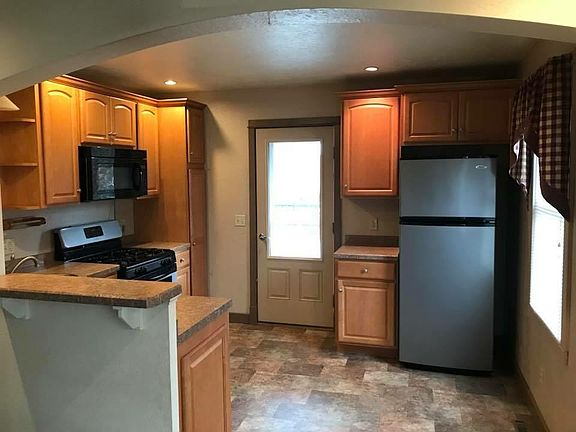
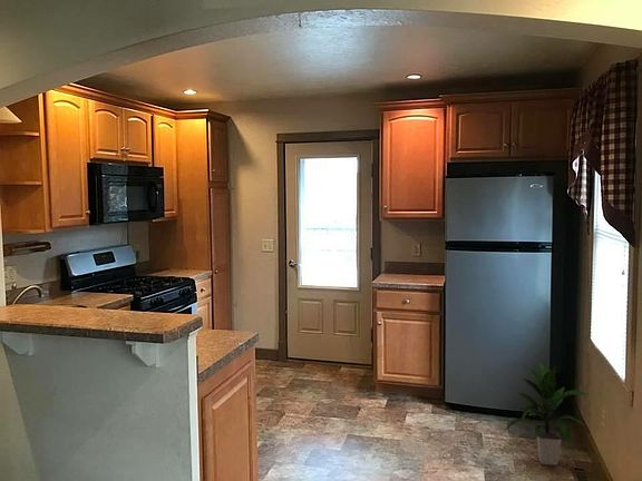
+ indoor plant [503,362,592,467]
